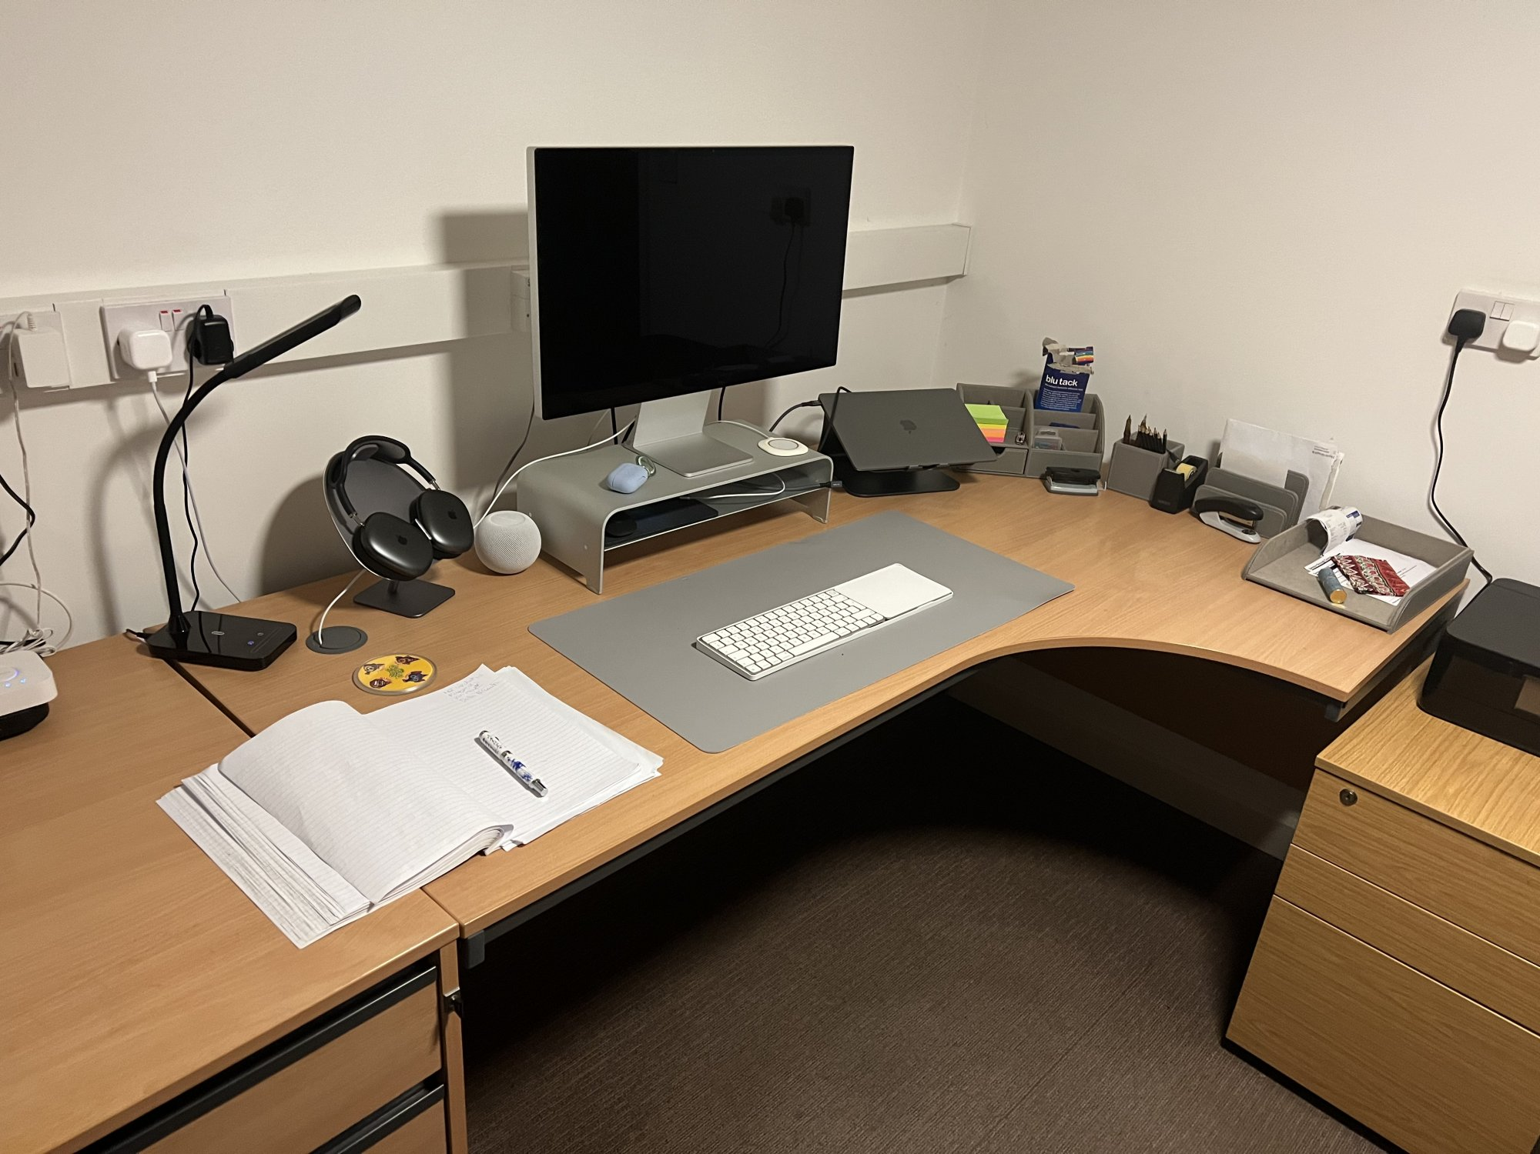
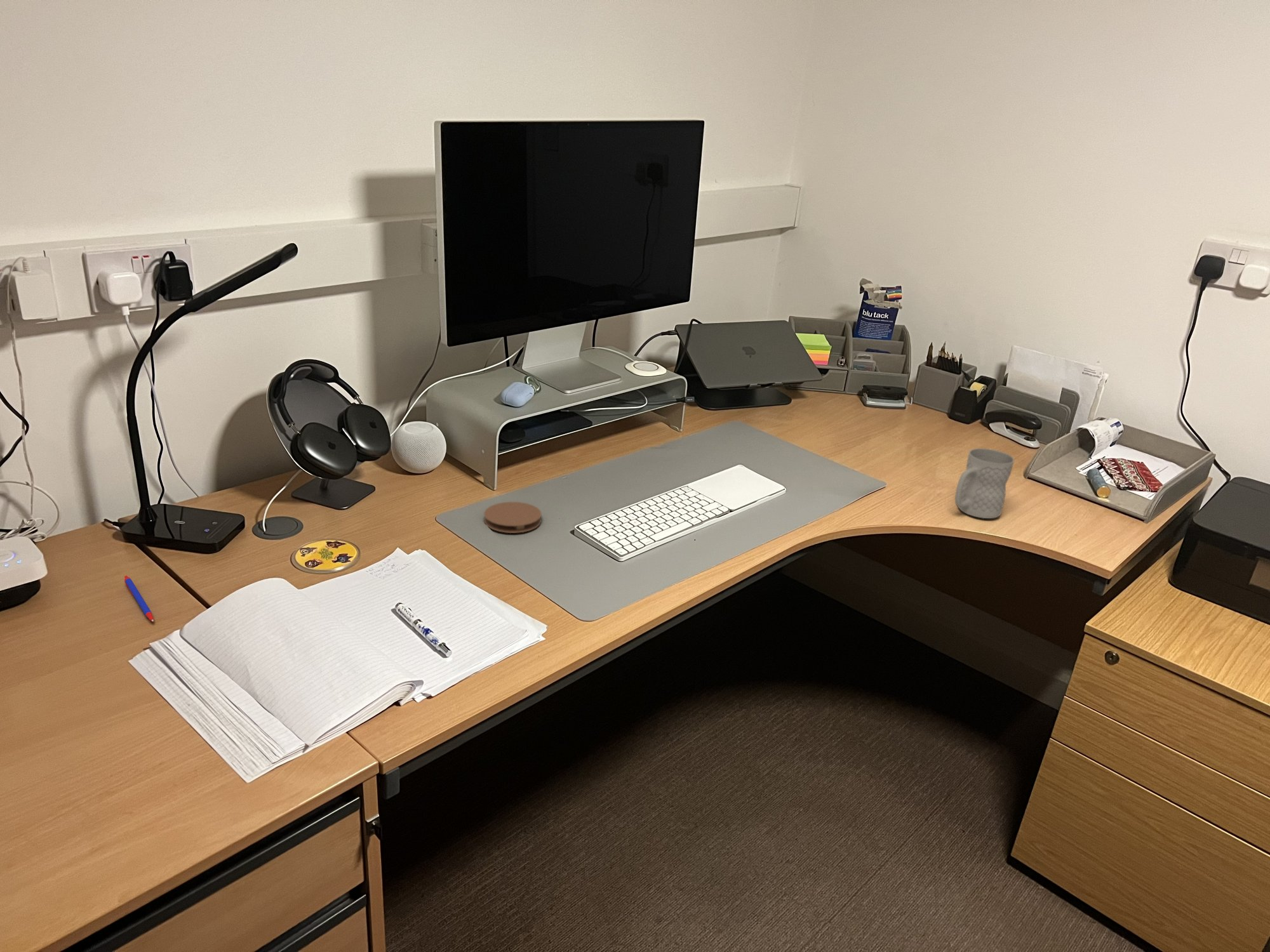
+ pen [124,575,154,622]
+ coaster [483,501,542,534]
+ mug [954,447,1015,519]
